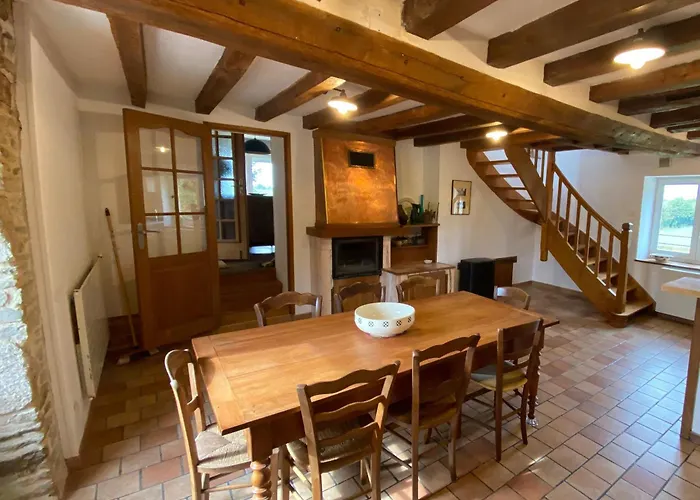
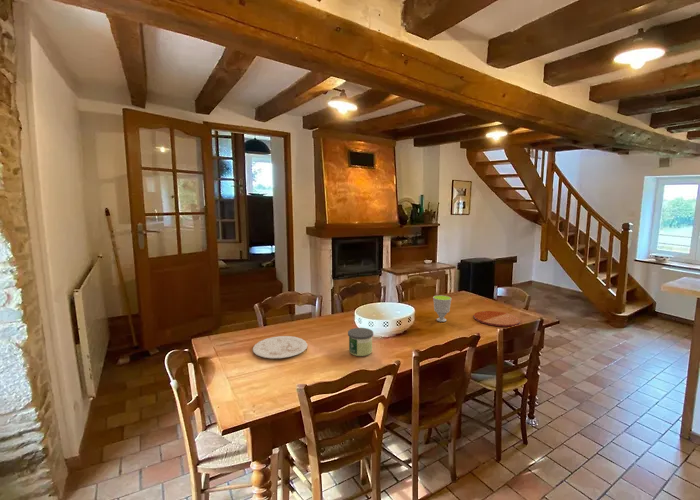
+ plate [473,310,521,328]
+ cup [432,294,452,323]
+ candle [347,327,374,357]
+ plate [252,335,308,359]
